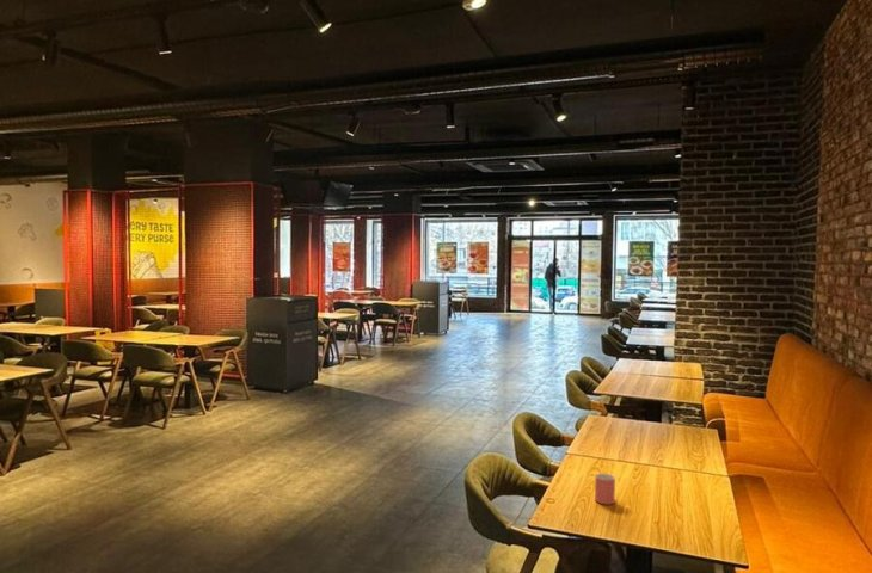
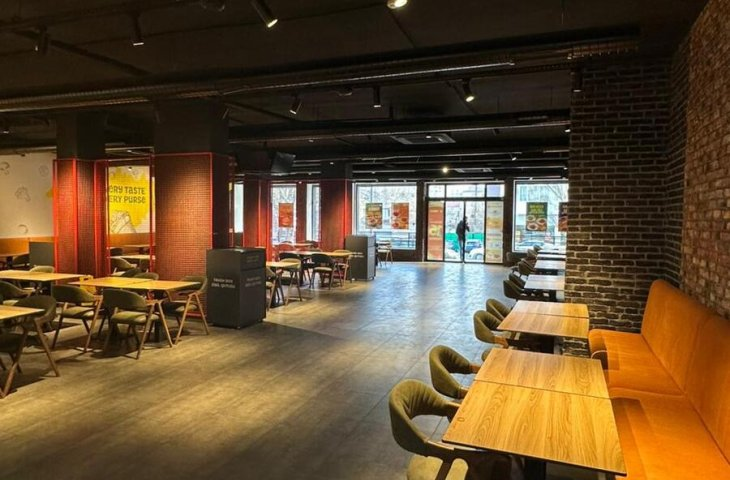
- cup [594,473,616,505]
